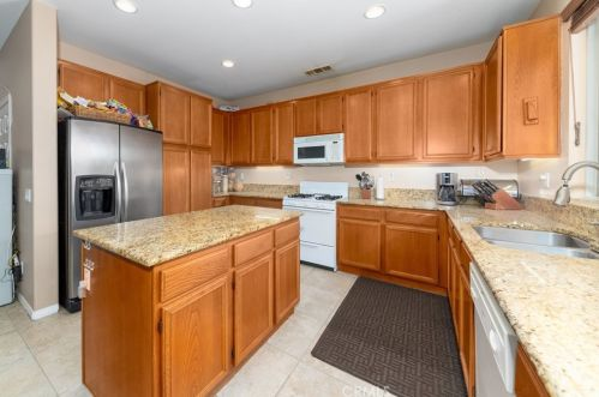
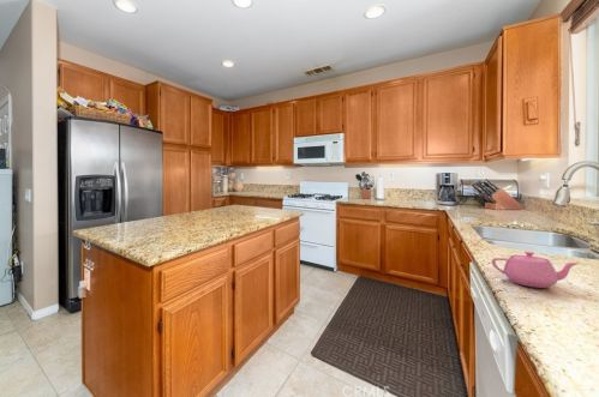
+ teapot [491,251,580,289]
